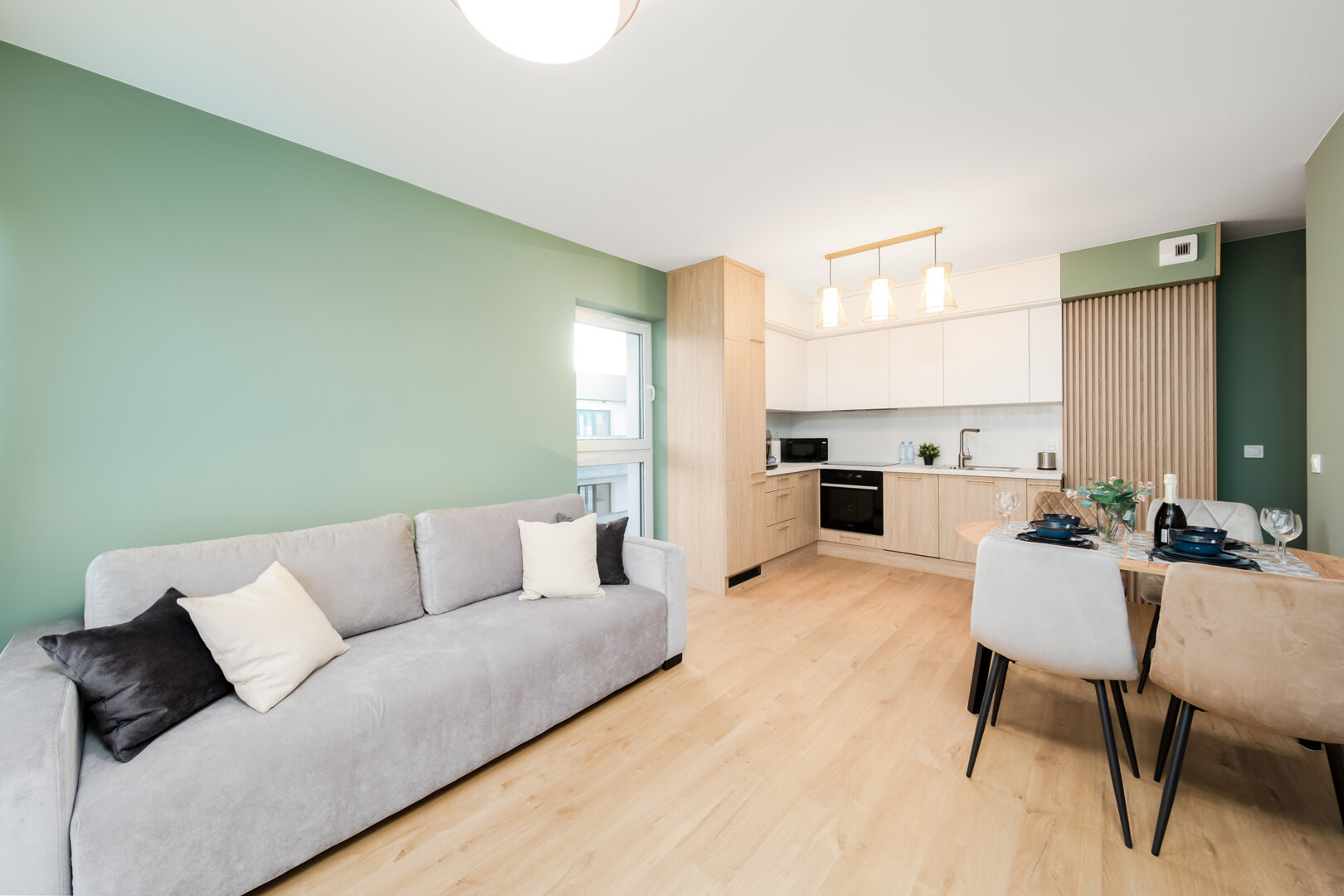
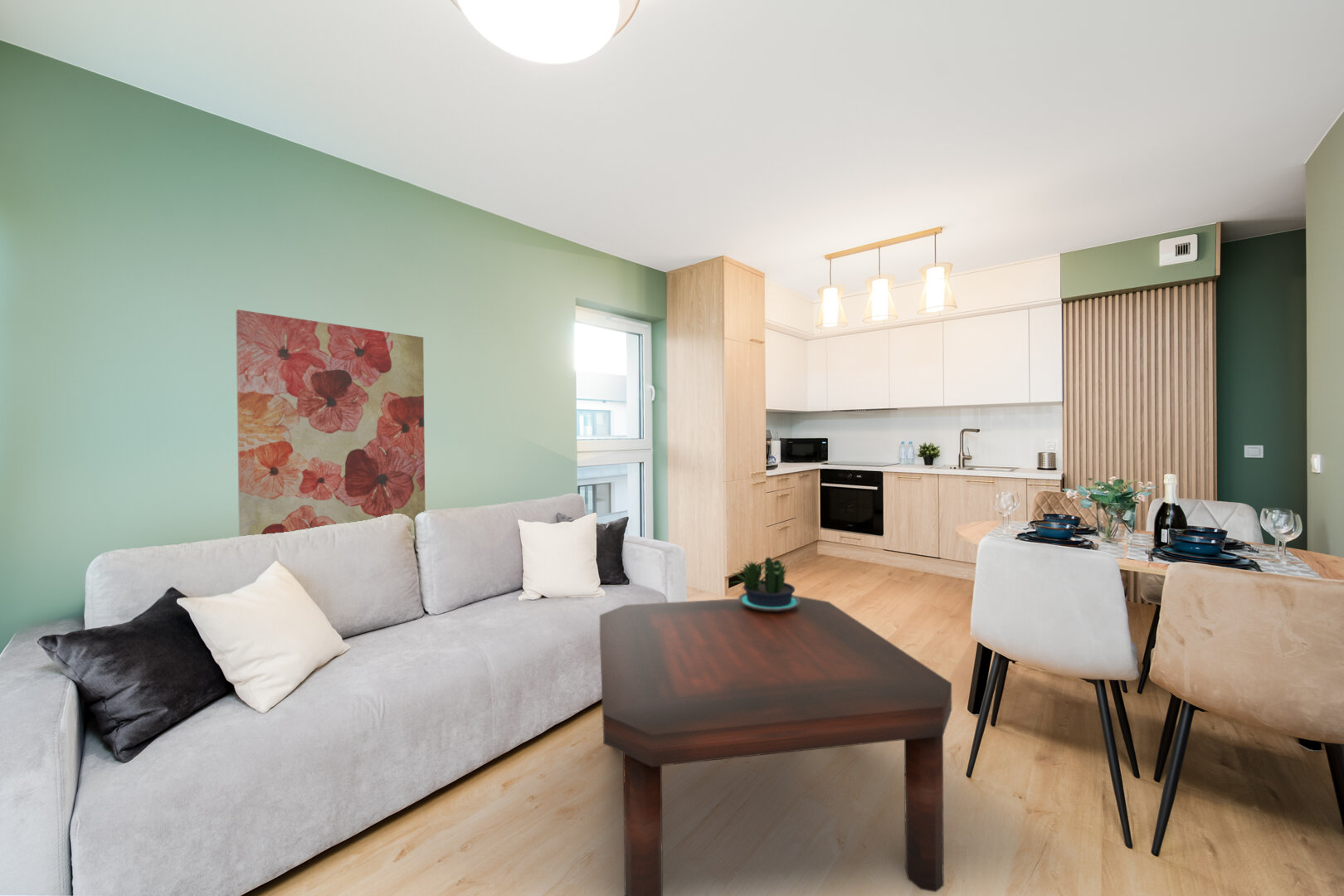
+ wall art [235,309,426,537]
+ coffee table [599,595,952,896]
+ potted plant [731,557,801,611]
